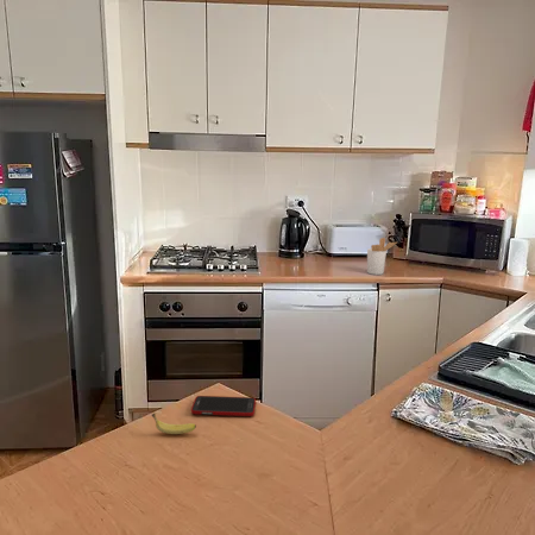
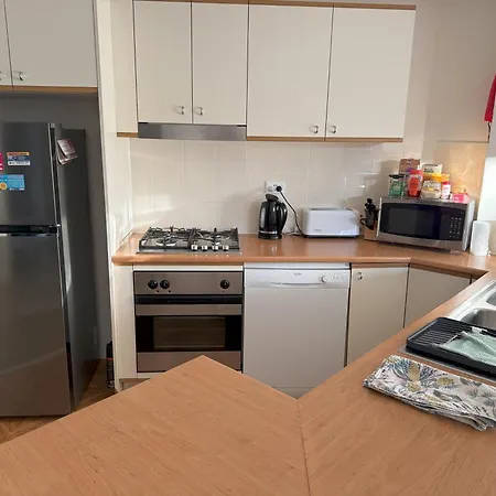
- cell phone [190,395,257,417]
- utensil holder [366,237,397,276]
- banana [151,413,197,435]
